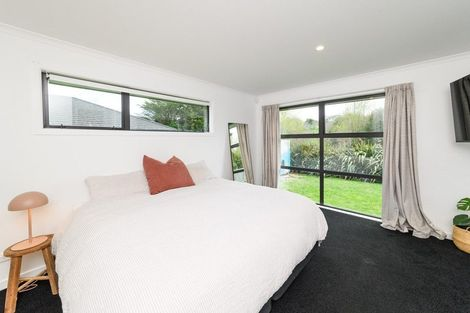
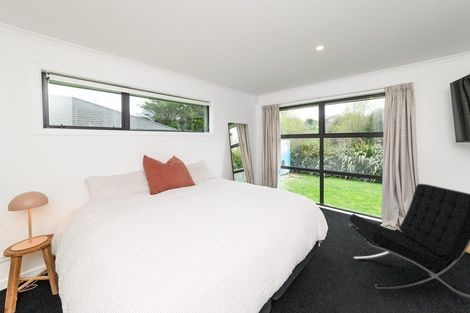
+ lounge chair [348,183,470,300]
